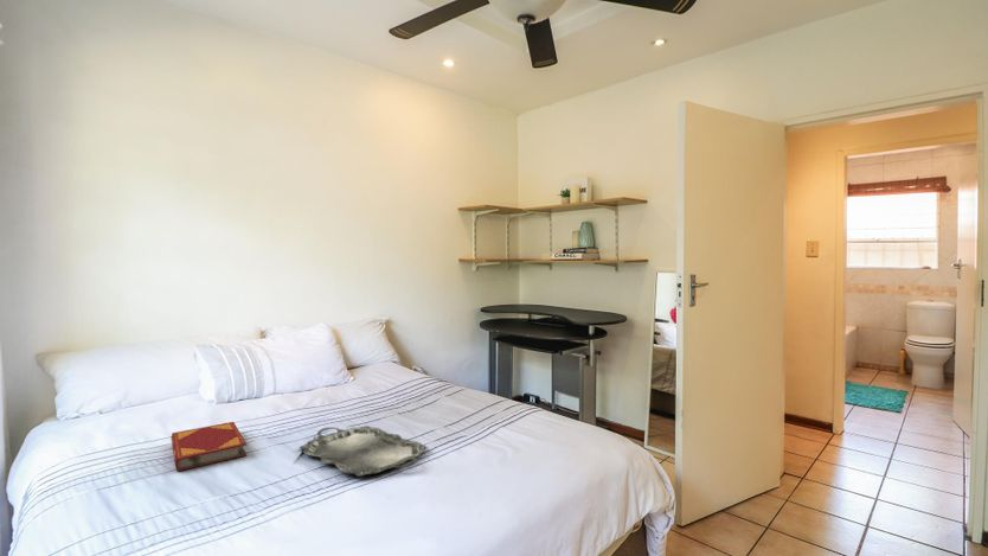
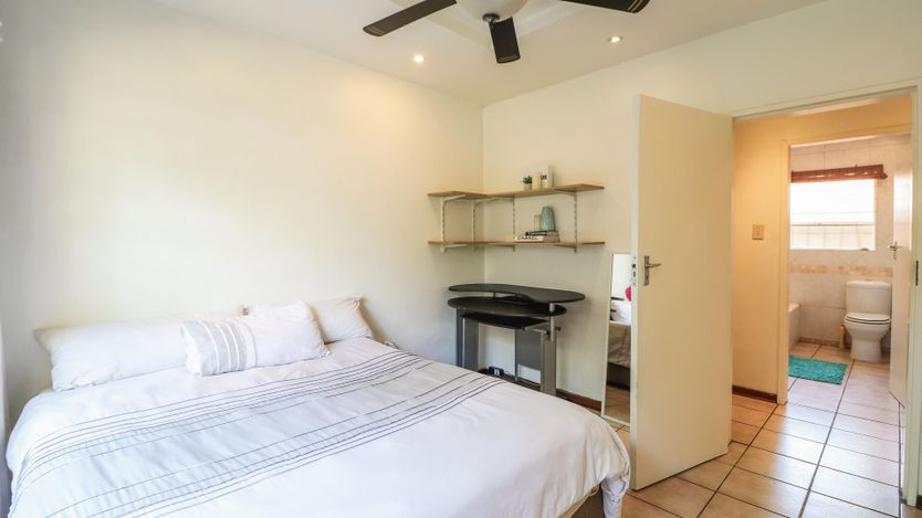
- serving tray [299,424,429,478]
- hardback book [171,421,248,473]
